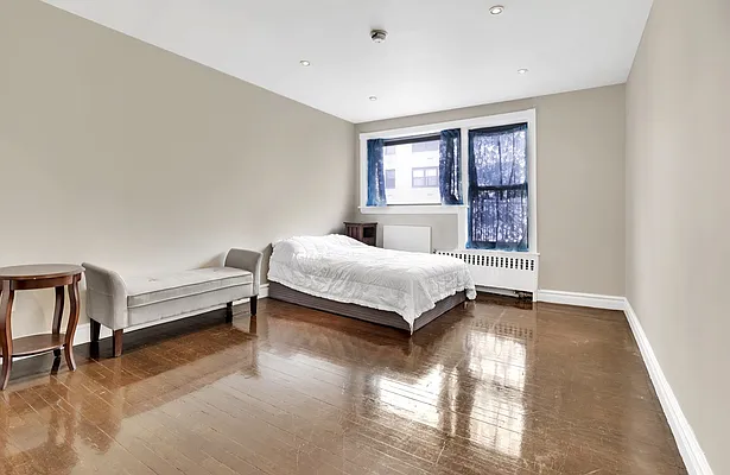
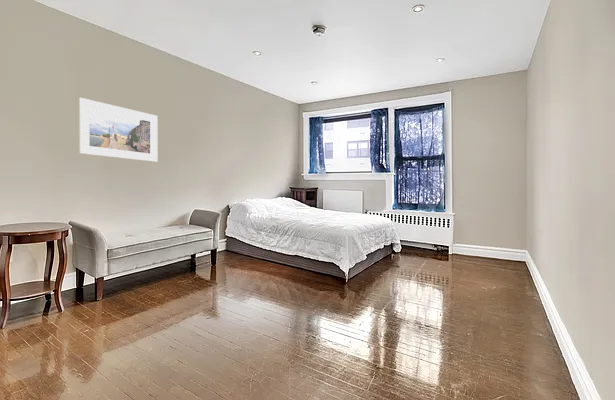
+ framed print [78,97,158,163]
